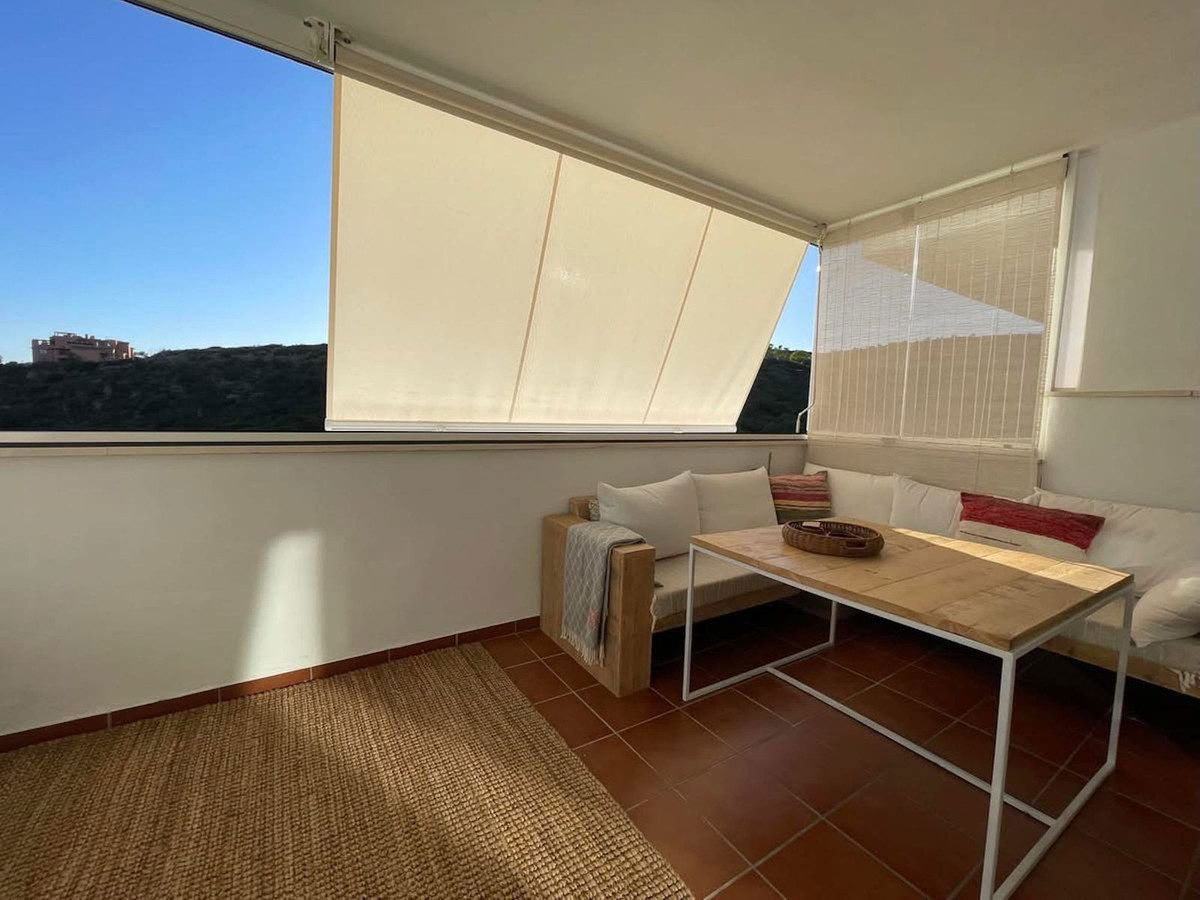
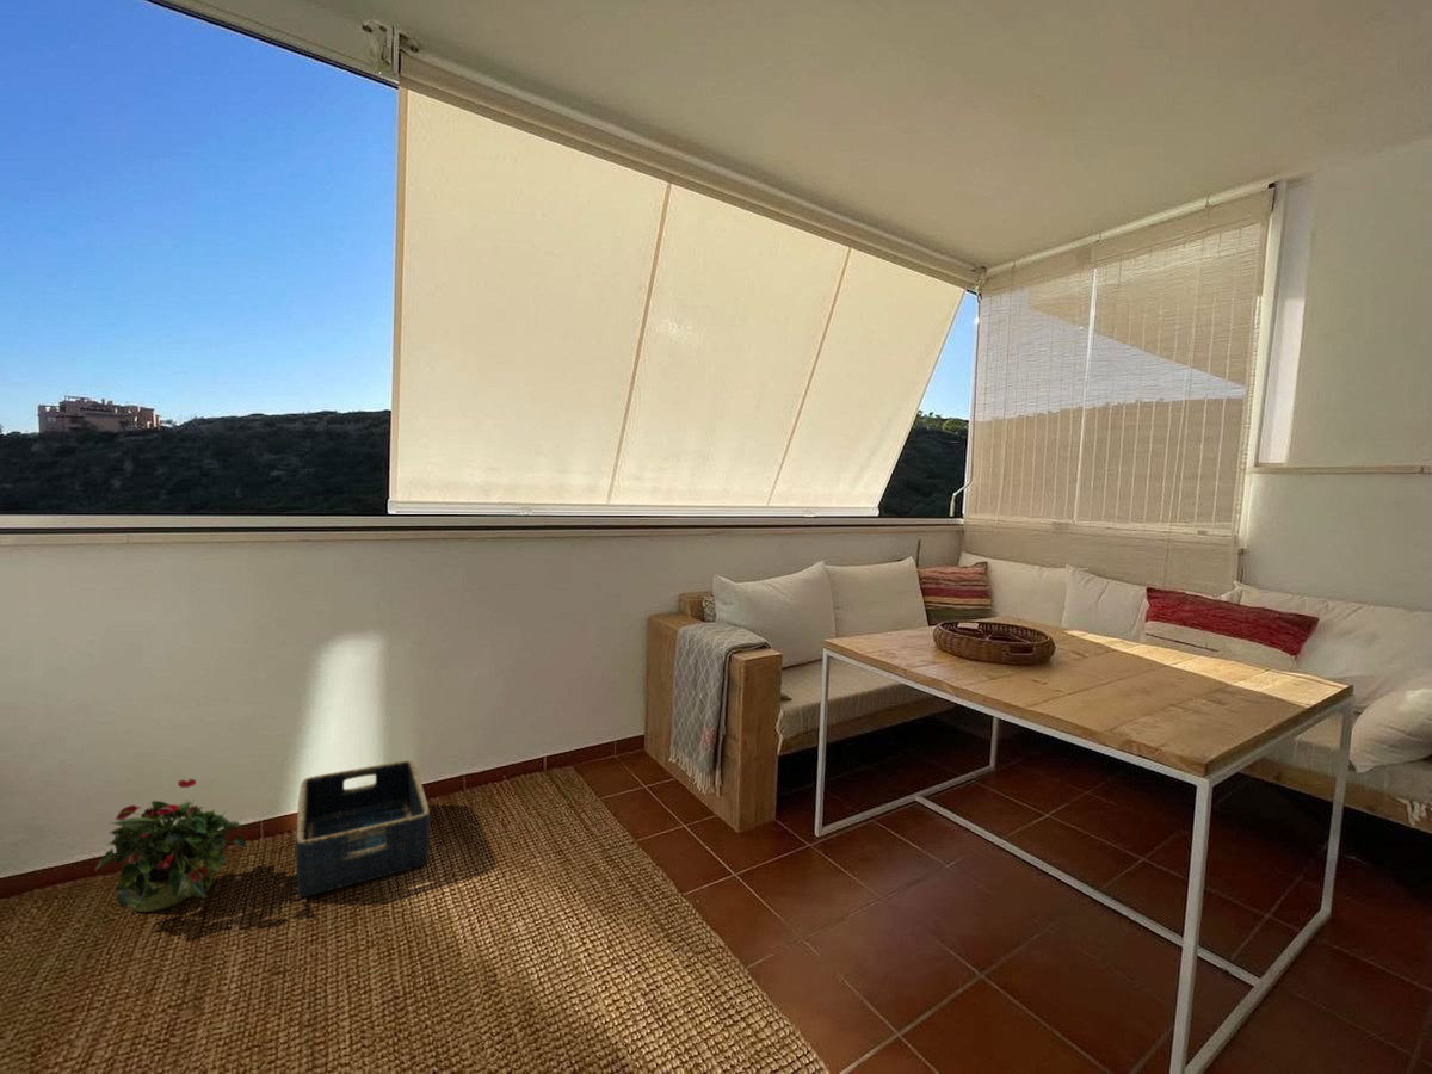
+ potted plant [93,777,247,913]
+ basket [295,759,431,897]
